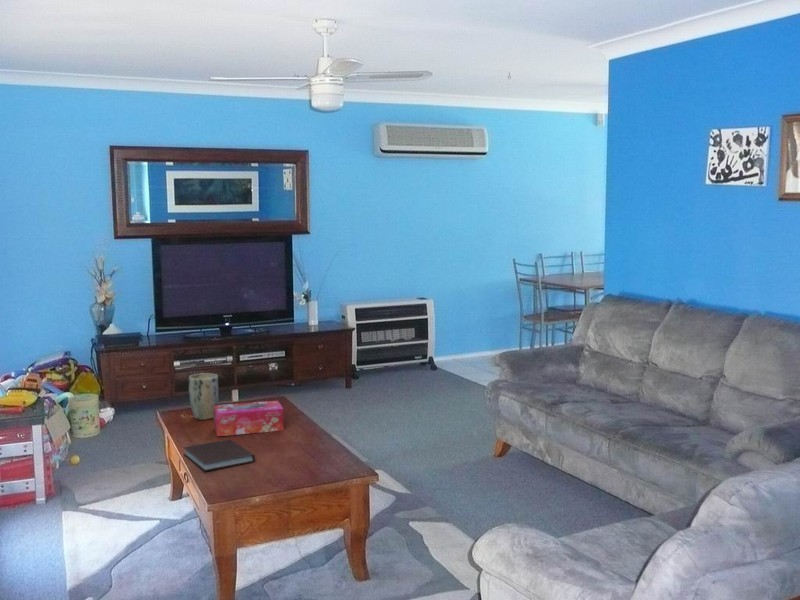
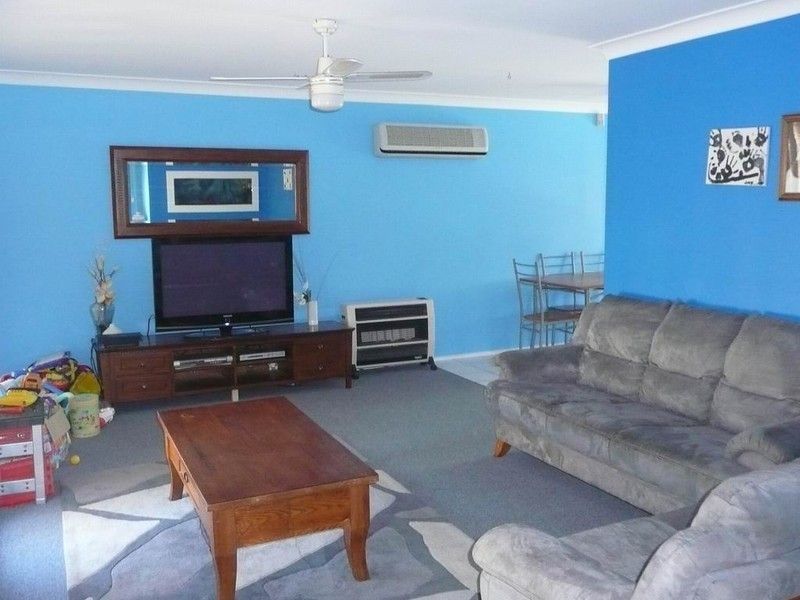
- tissue box [213,400,285,437]
- notebook [182,439,256,473]
- plant pot [188,372,219,421]
